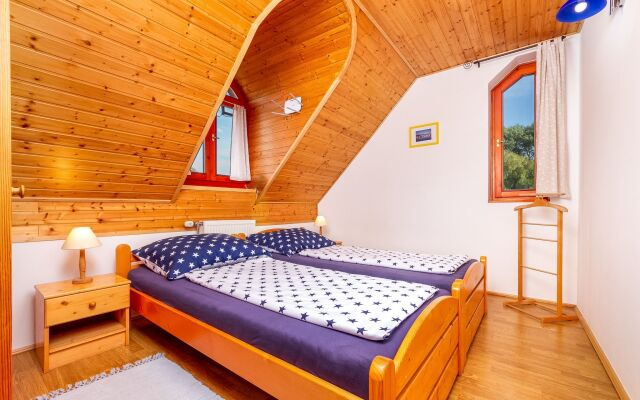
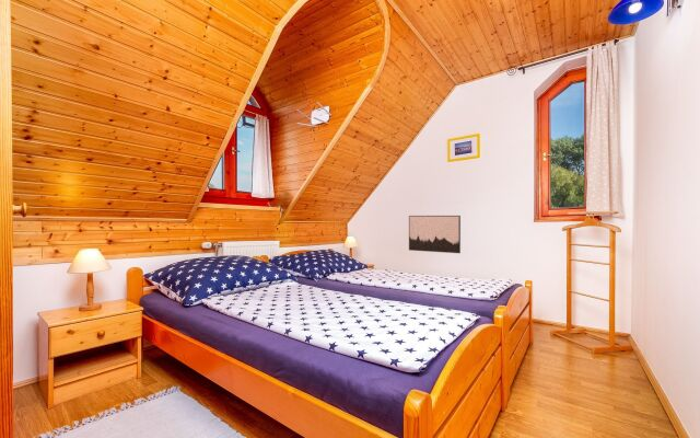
+ wall art [408,215,462,254]
